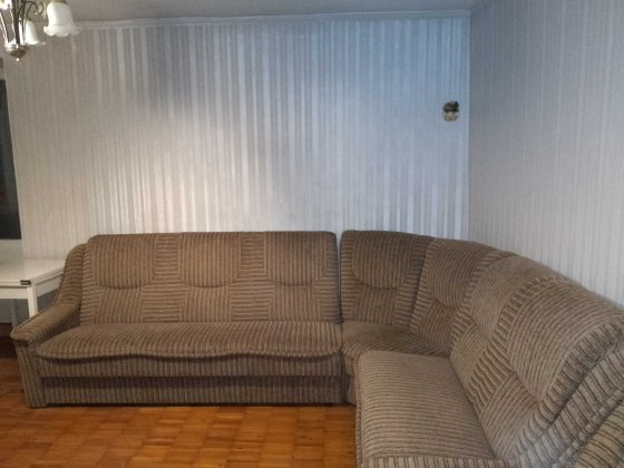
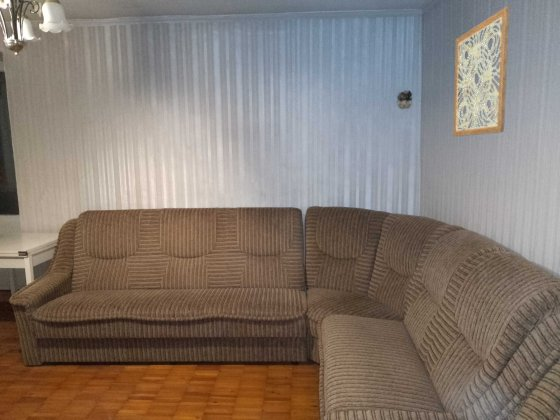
+ wall art [452,6,510,137]
